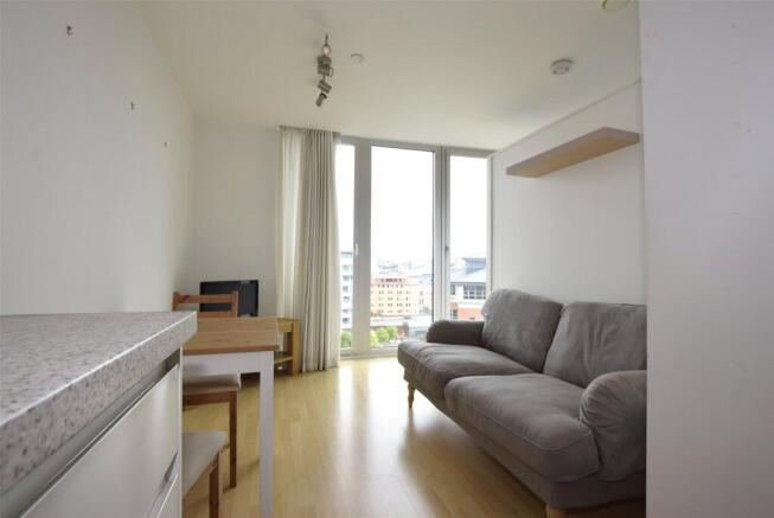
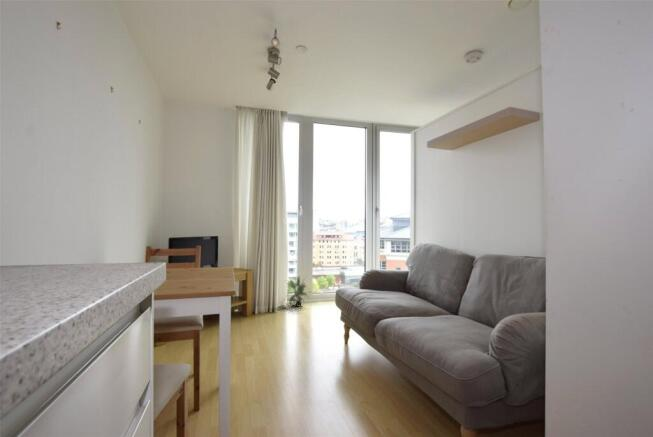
+ potted plant [286,275,312,308]
